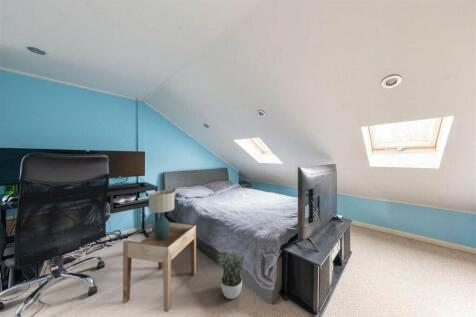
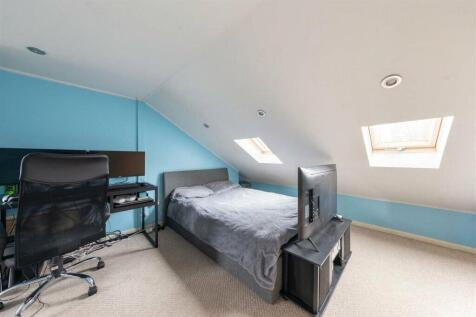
- table lamp [148,189,175,240]
- potted plant [217,250,246,300]
- side table [122,221,197,313]
